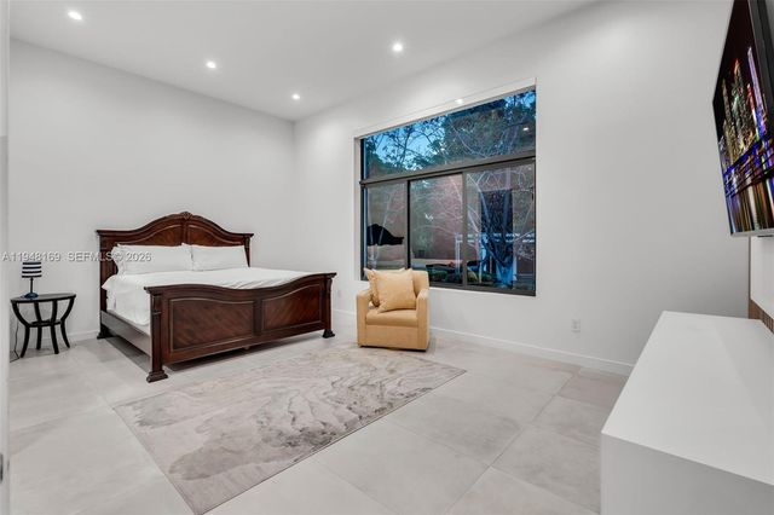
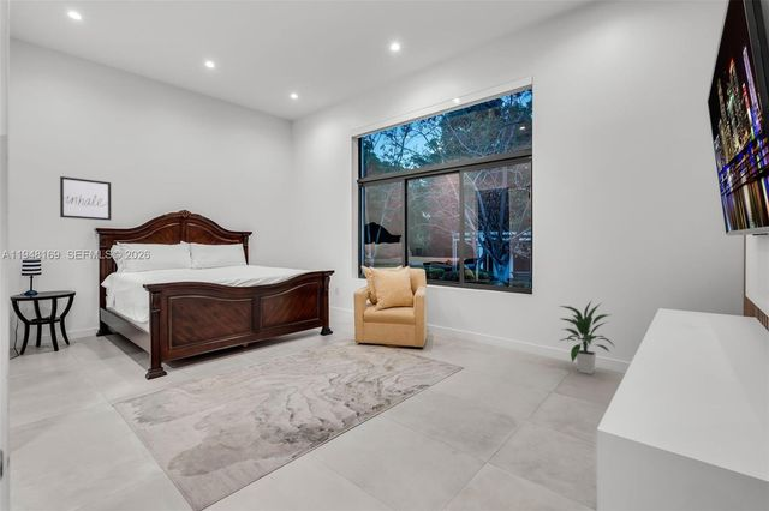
+ indoor plant [556,301,618,375]
+ wall art [59,175,112,222]
